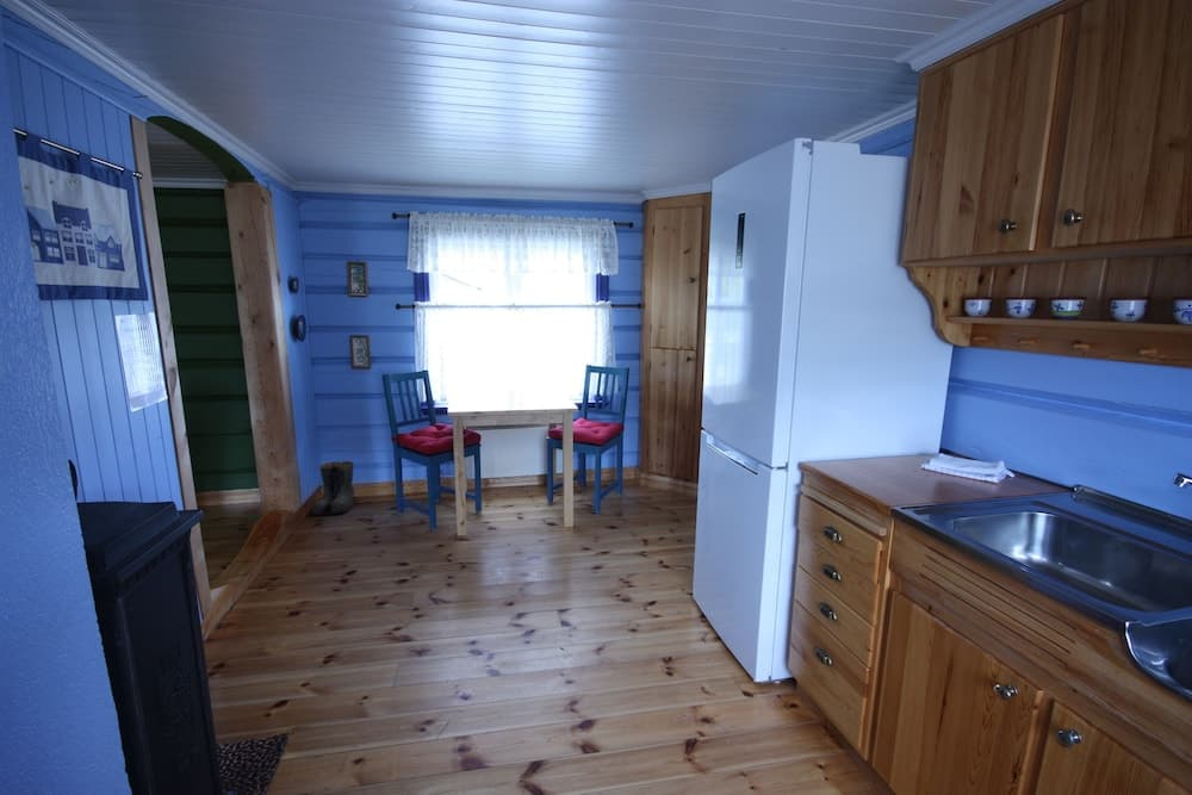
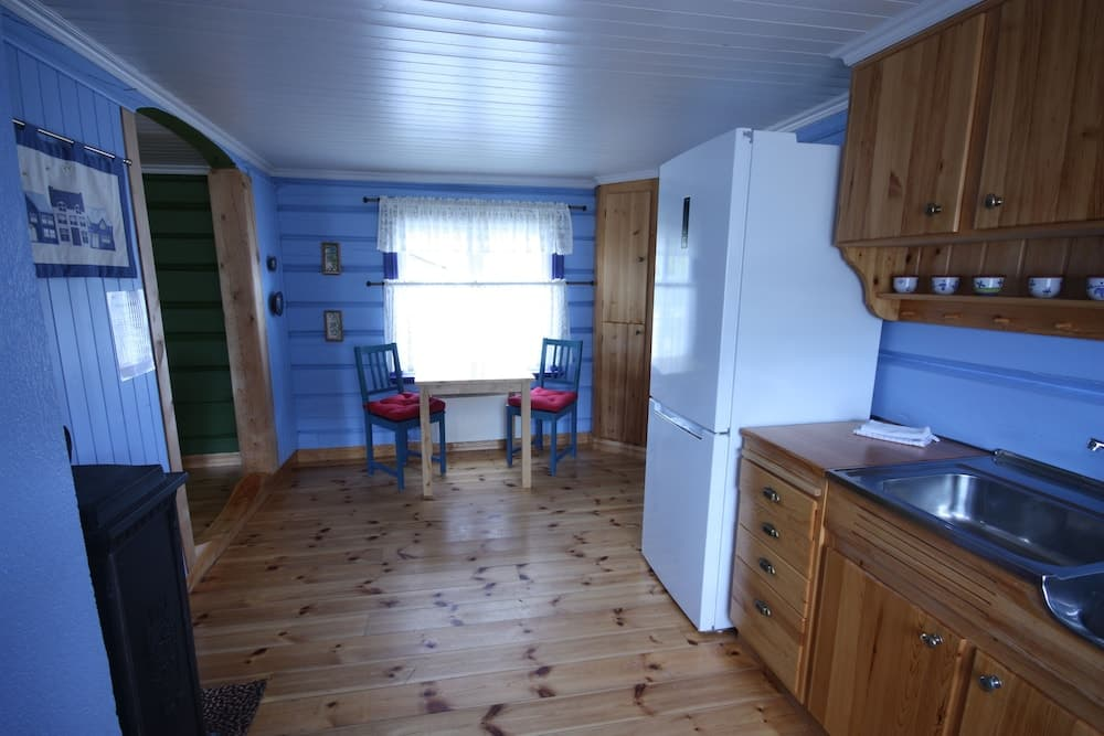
- boots [311,460,358,516]
